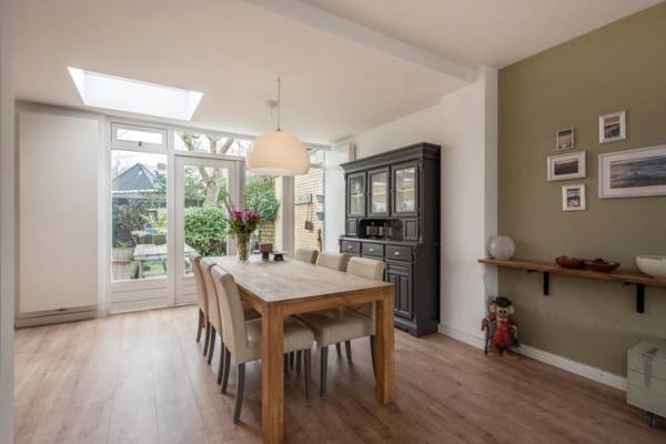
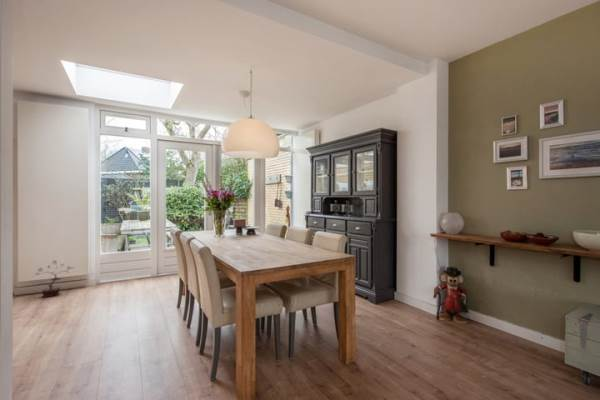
+ potted plant [35,259,76,298]
